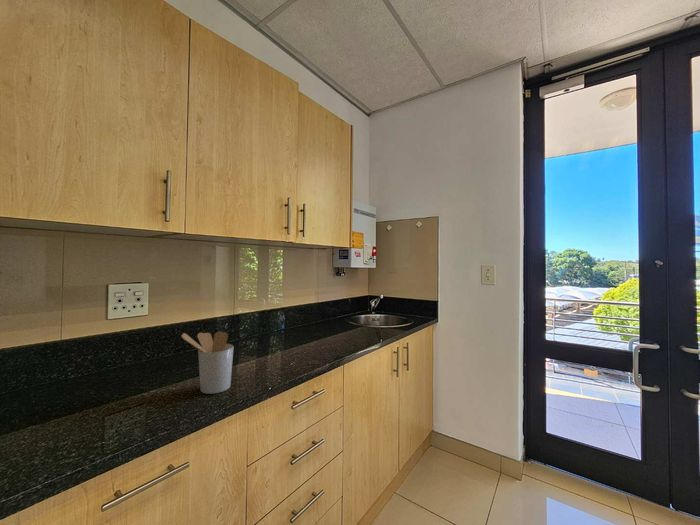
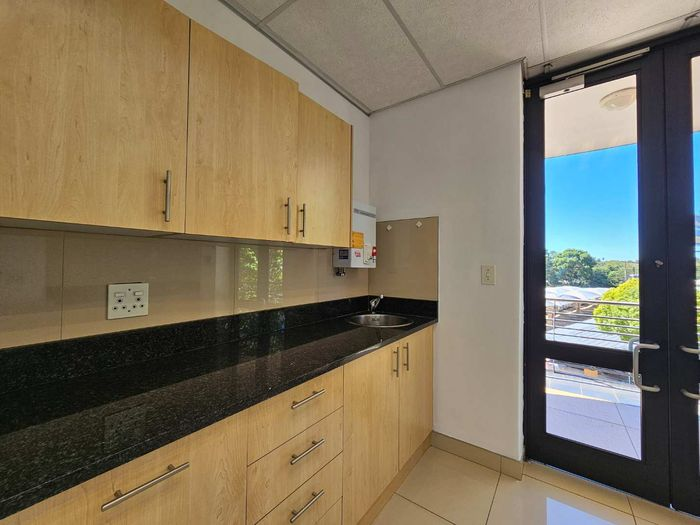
- utensil holder [180,331,235,395]
